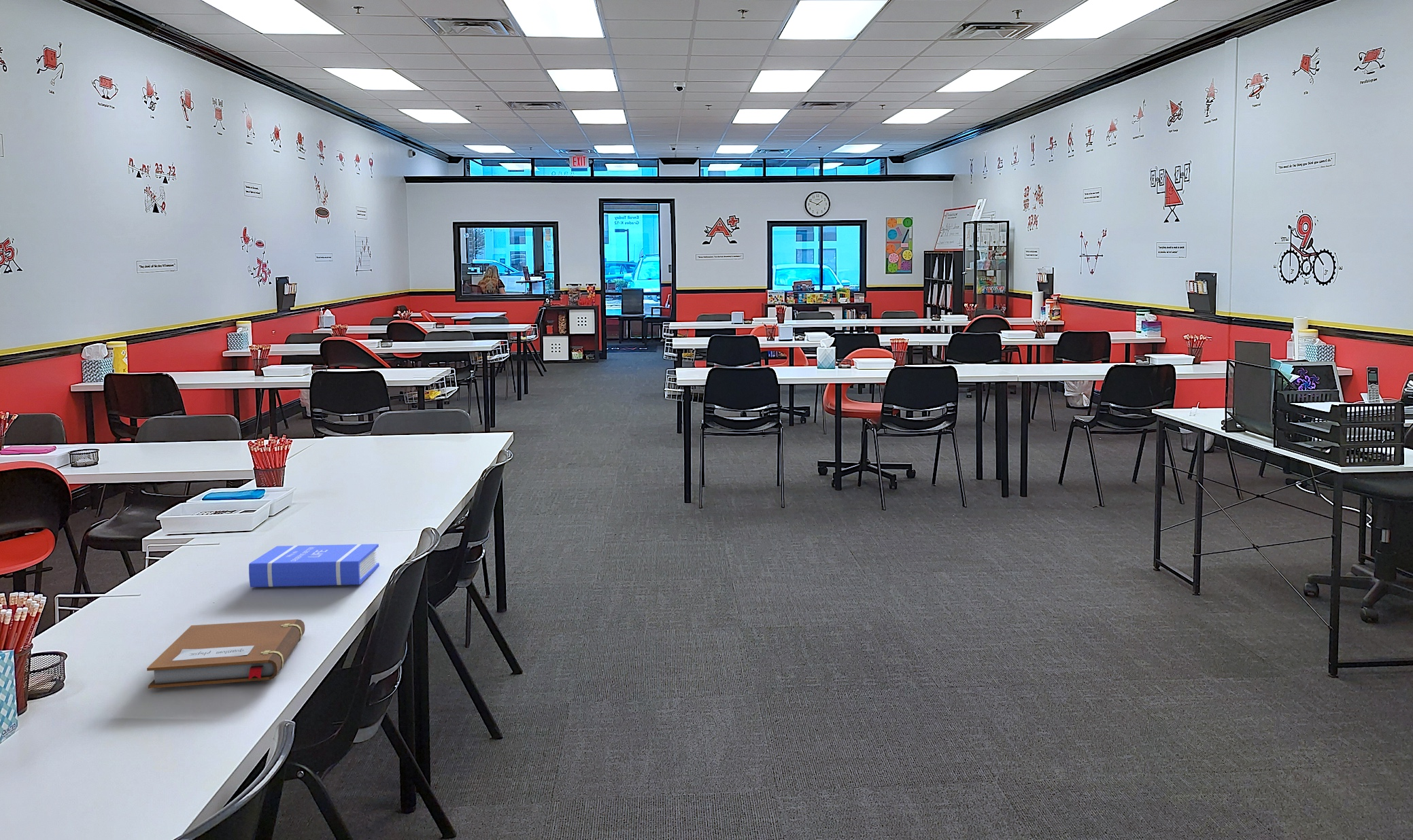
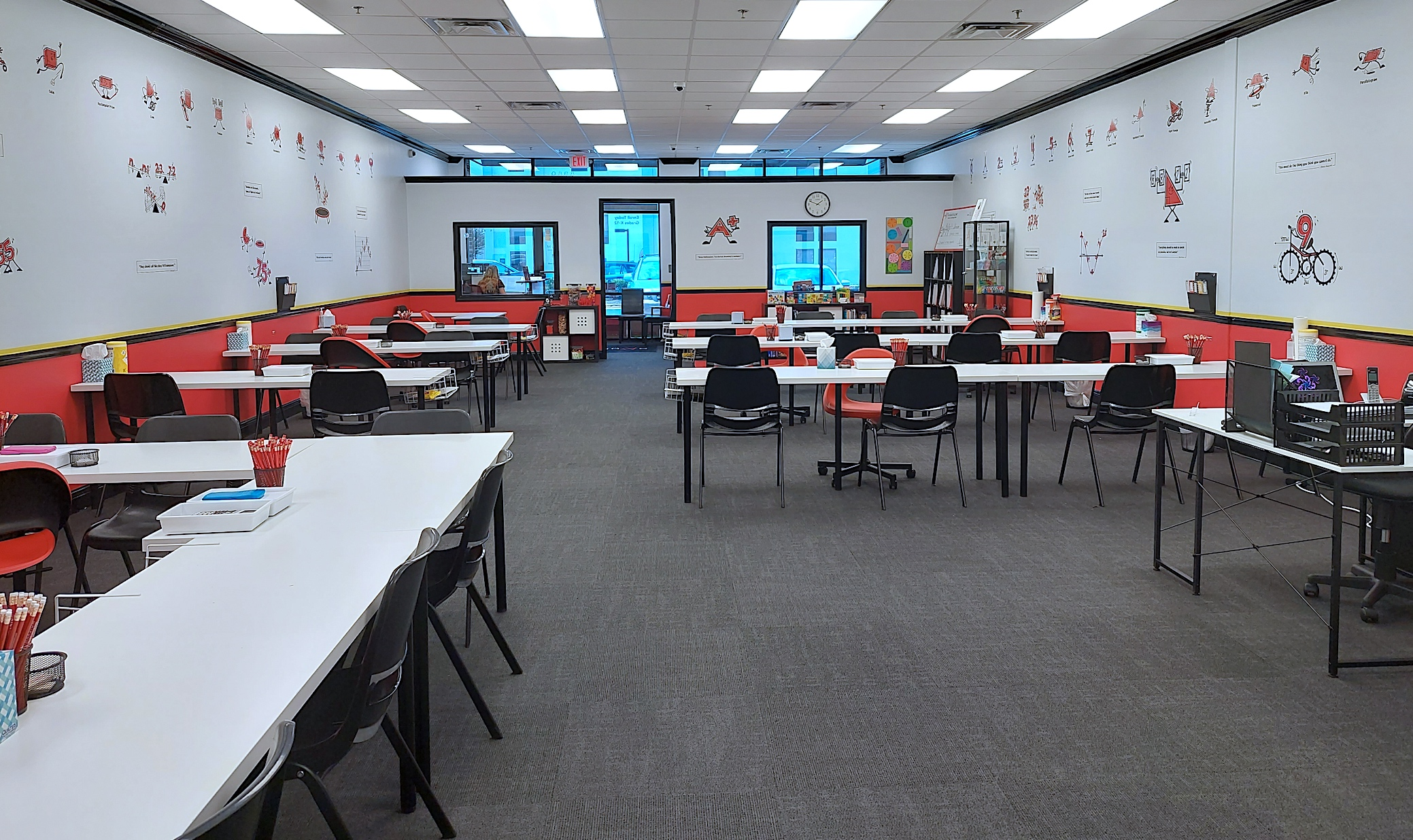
- notebook [146,618,305,689]
- book [248,543,380,588]
